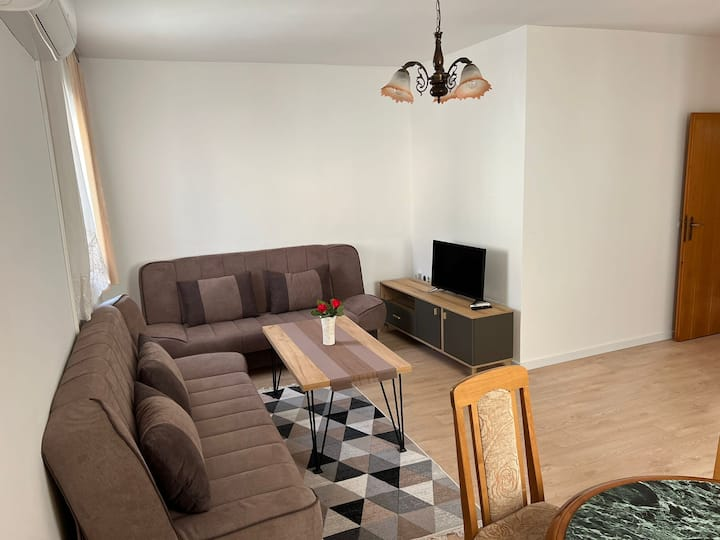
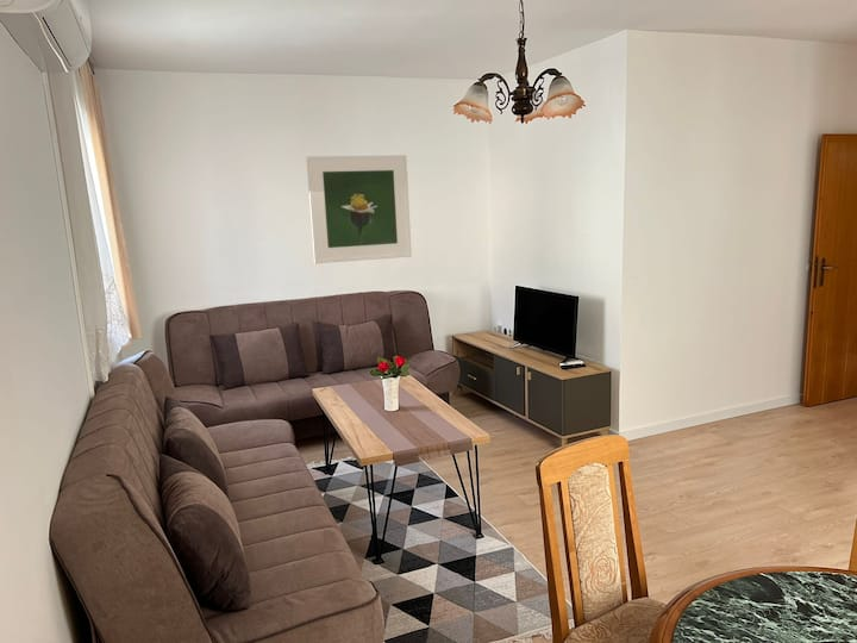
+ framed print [305,154,413,264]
